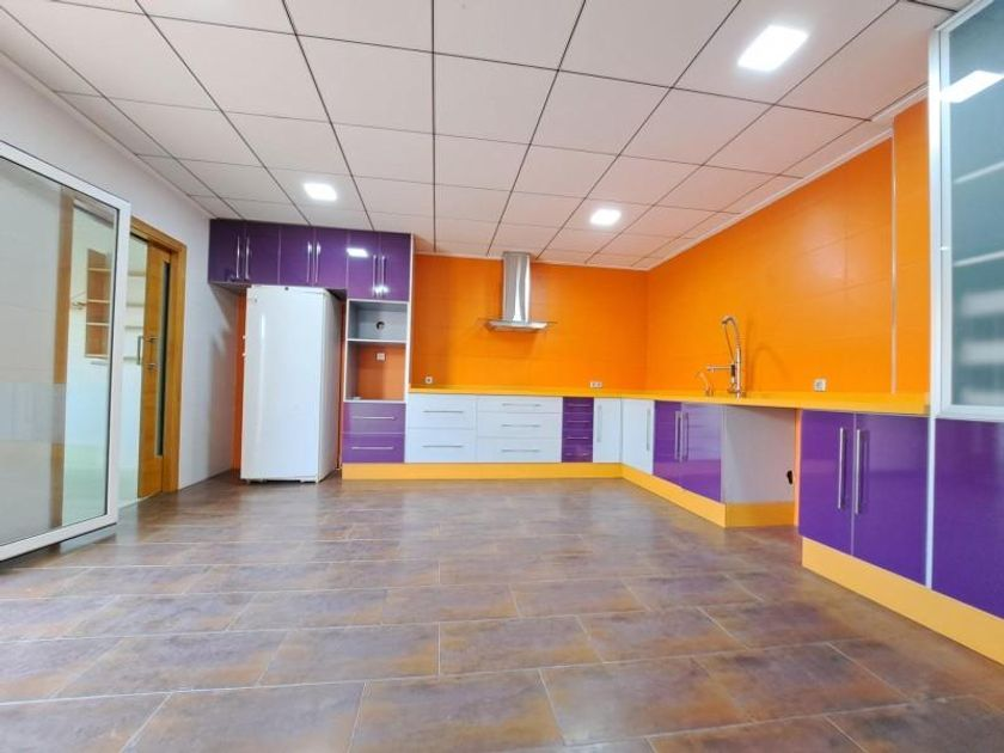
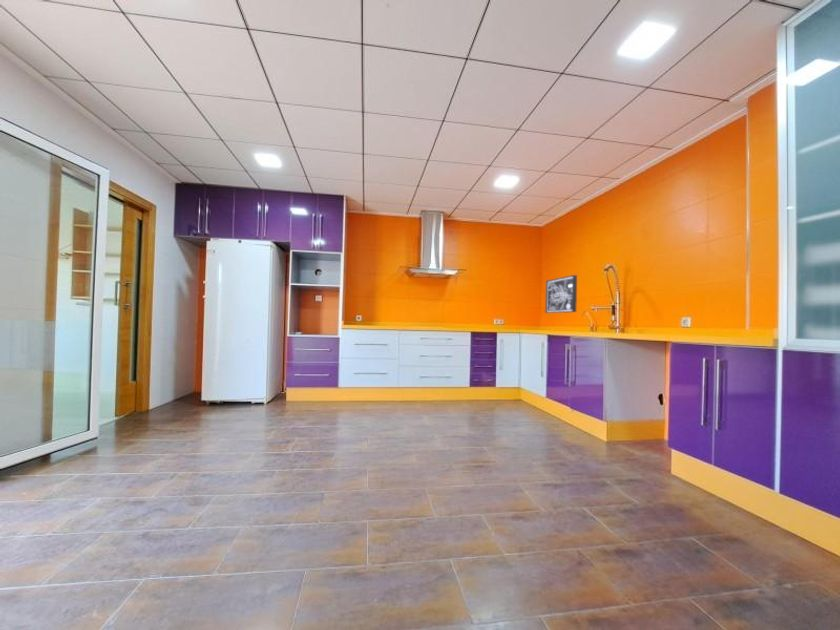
+ wall art [544,274,578,314]
